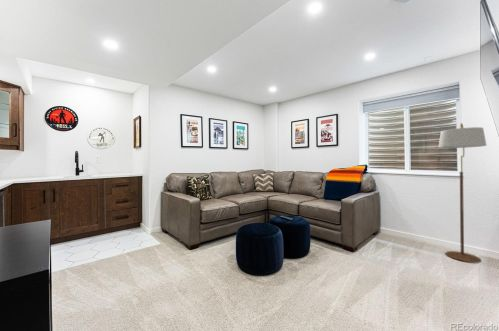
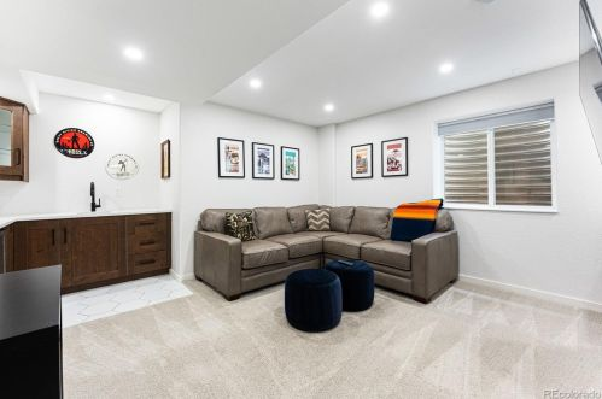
- floor lamp [437,122,487,264]
